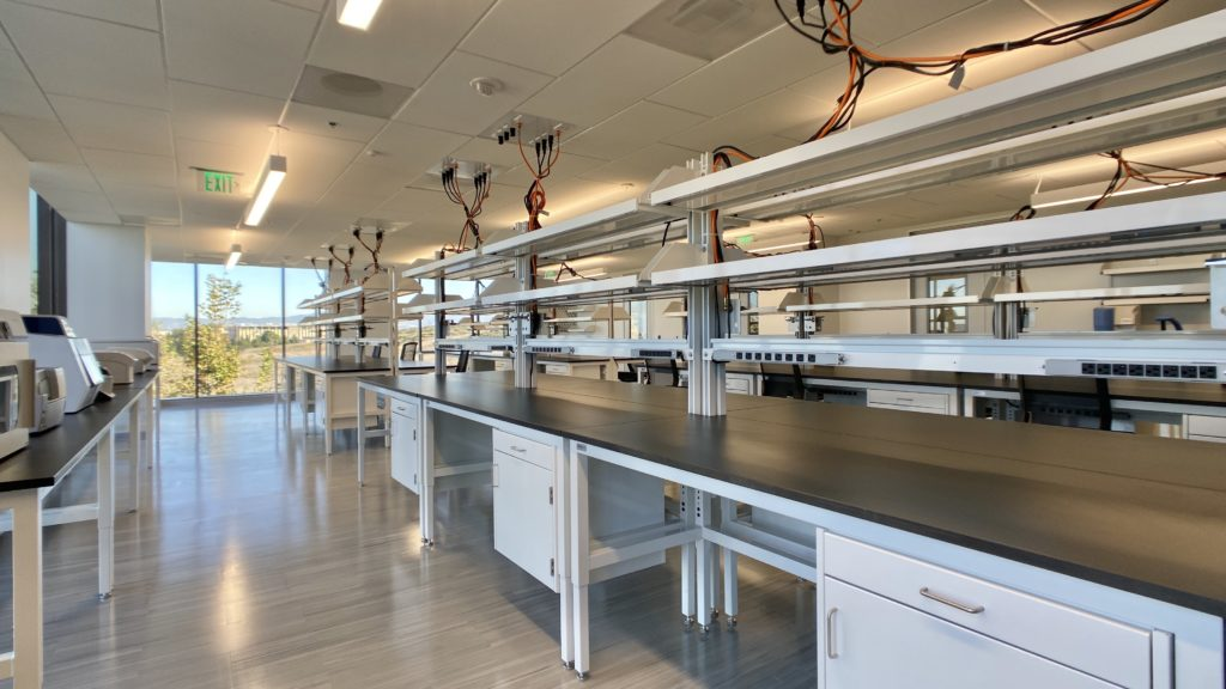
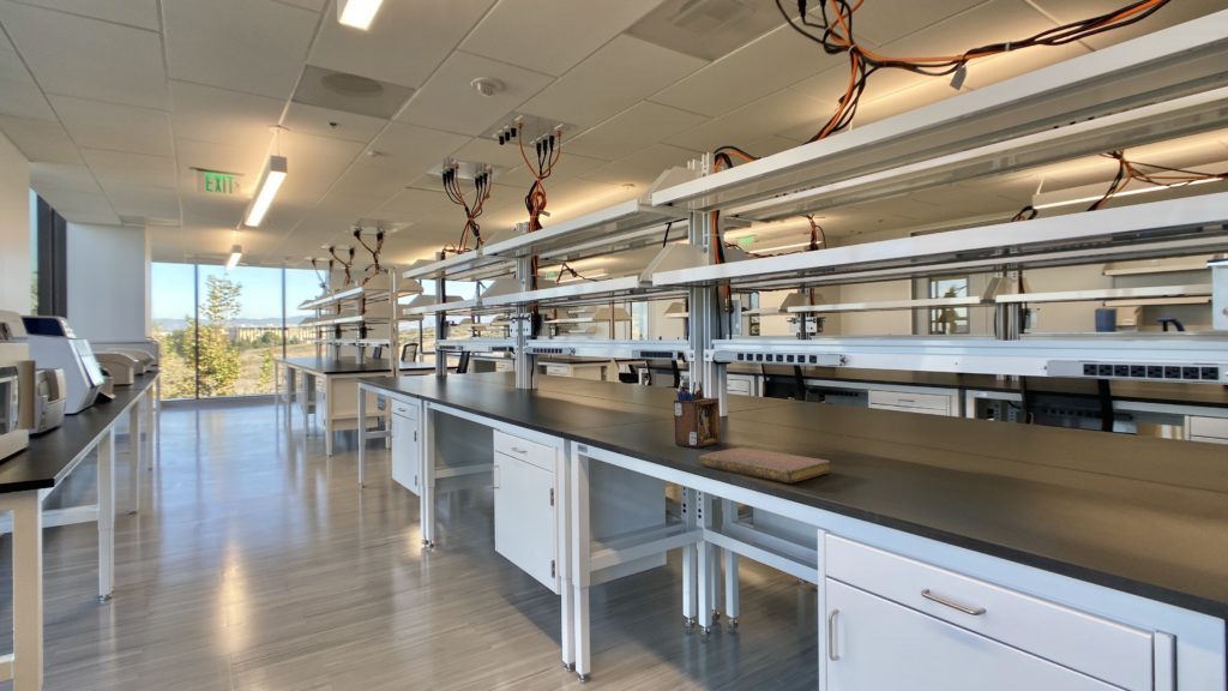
+ notebook [698,446,831,485]
+ desk organizer [673,380,722,449]
